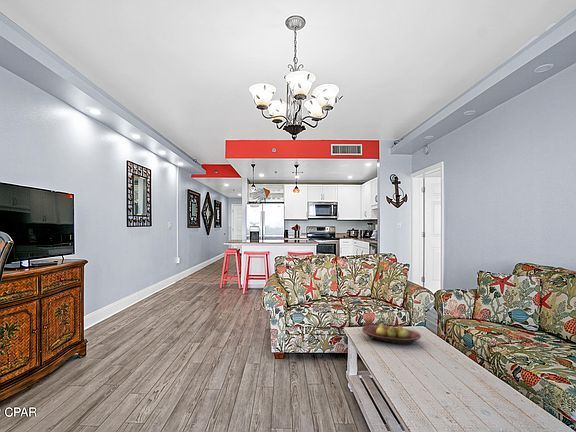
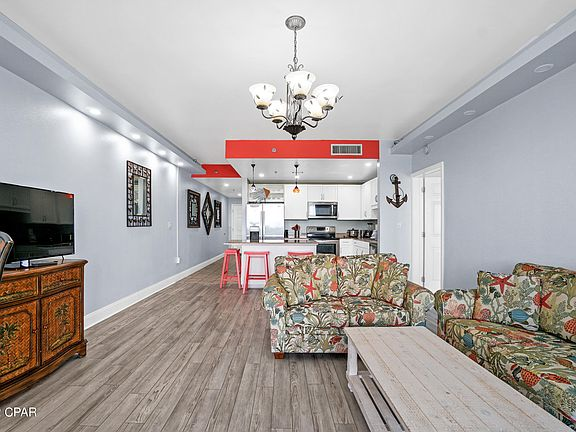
- fruit bowl [361,322,422,346]
